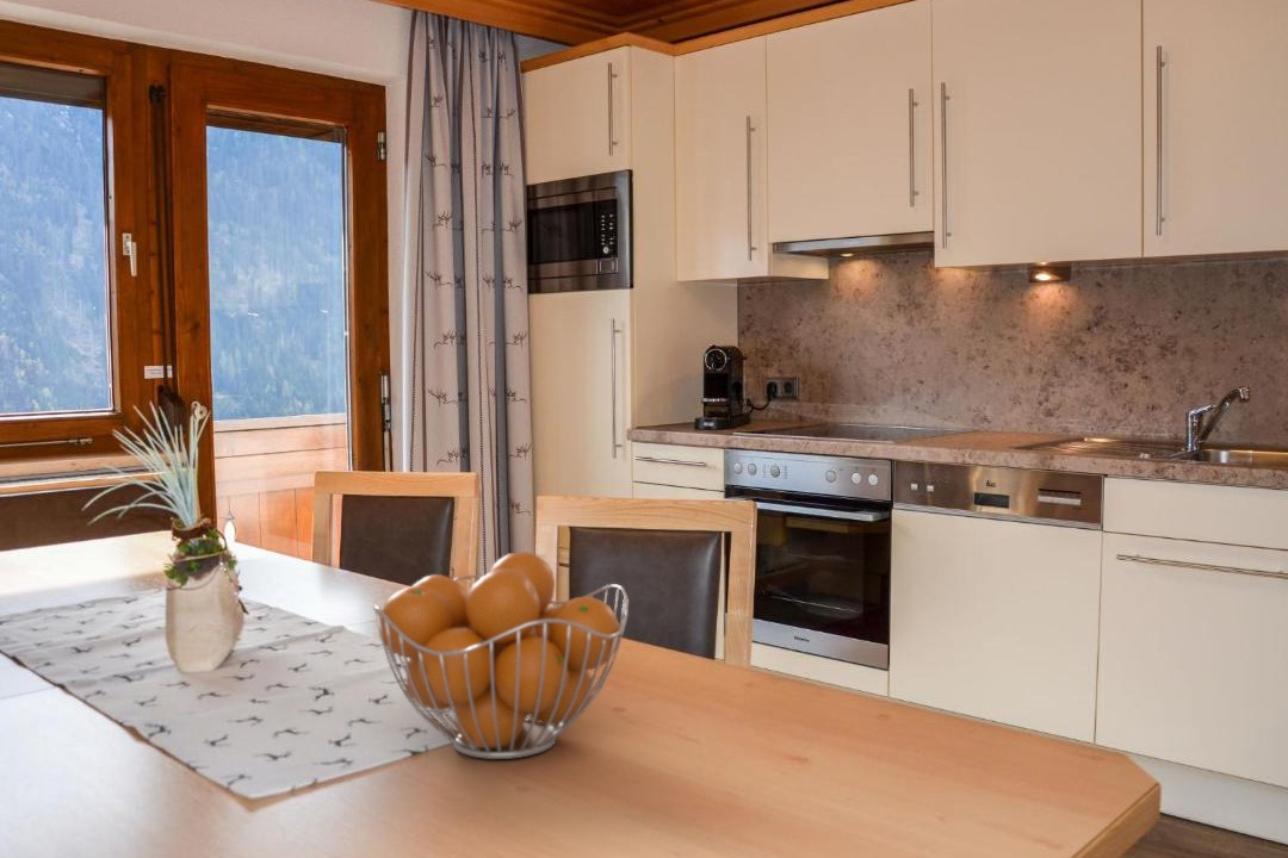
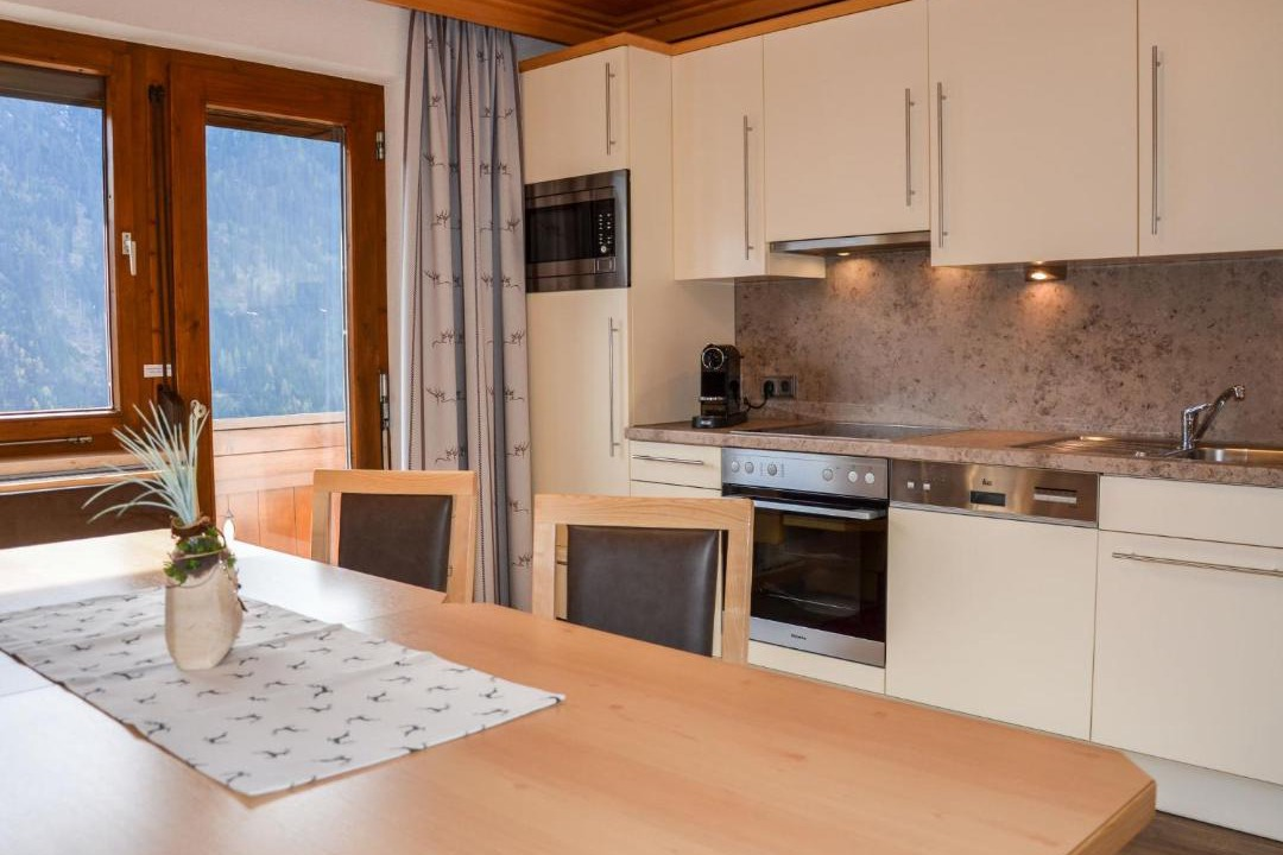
- fruit basket [373,551,630,760]
